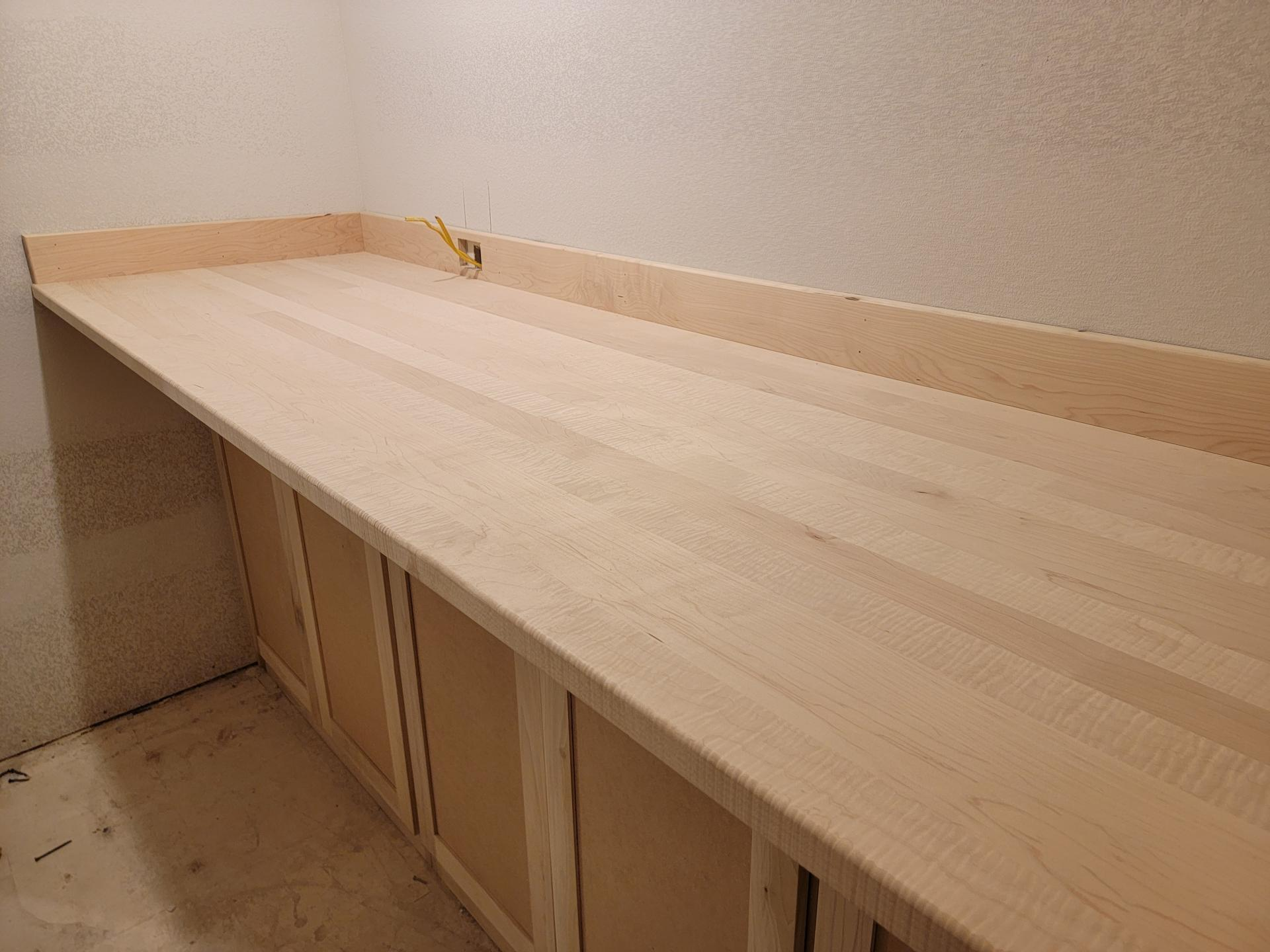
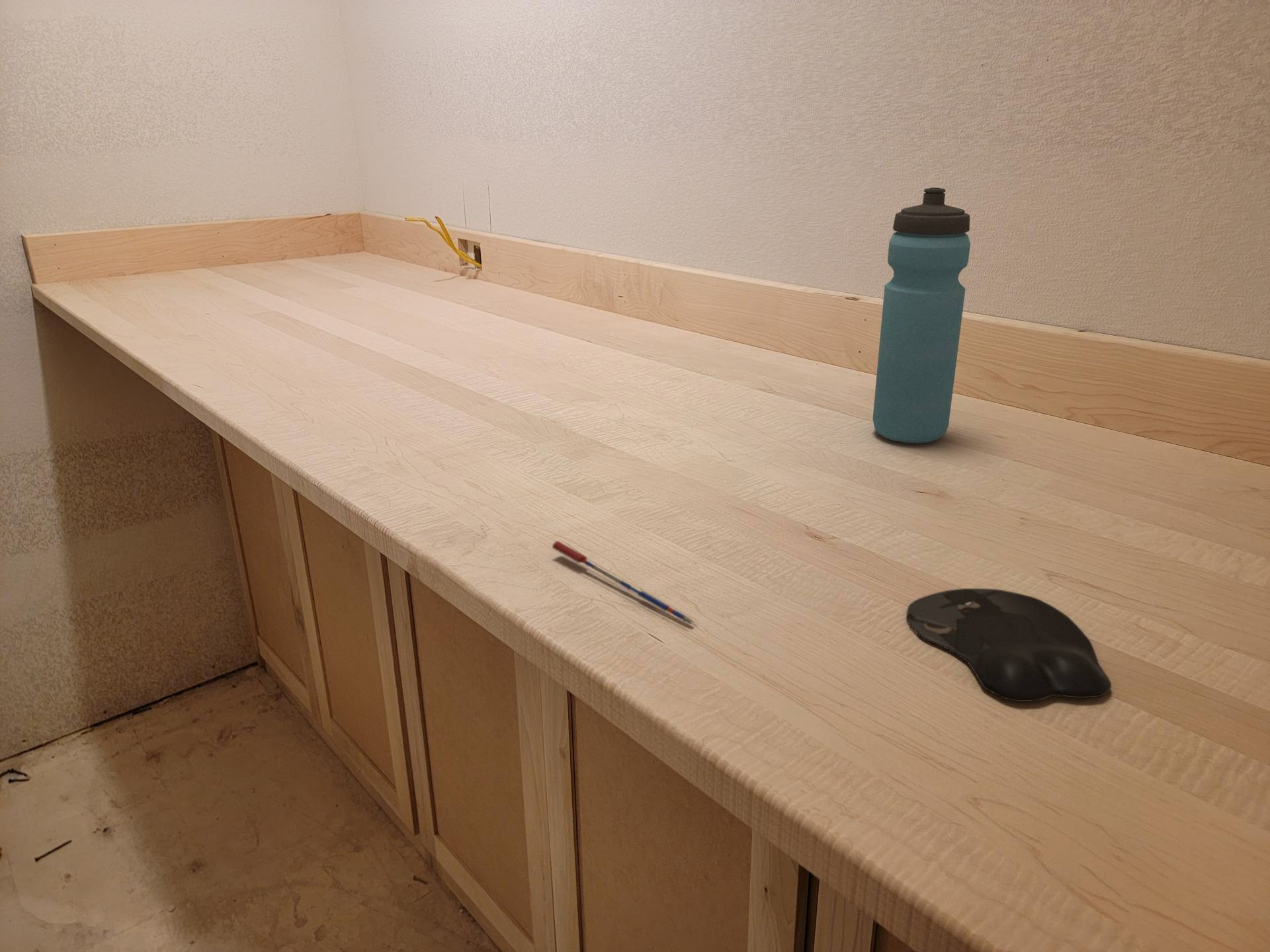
+ pen [552,540,698,627]
+ water bottle [872,187,971,444]
+ computer mouse [906,588,1112,702]
